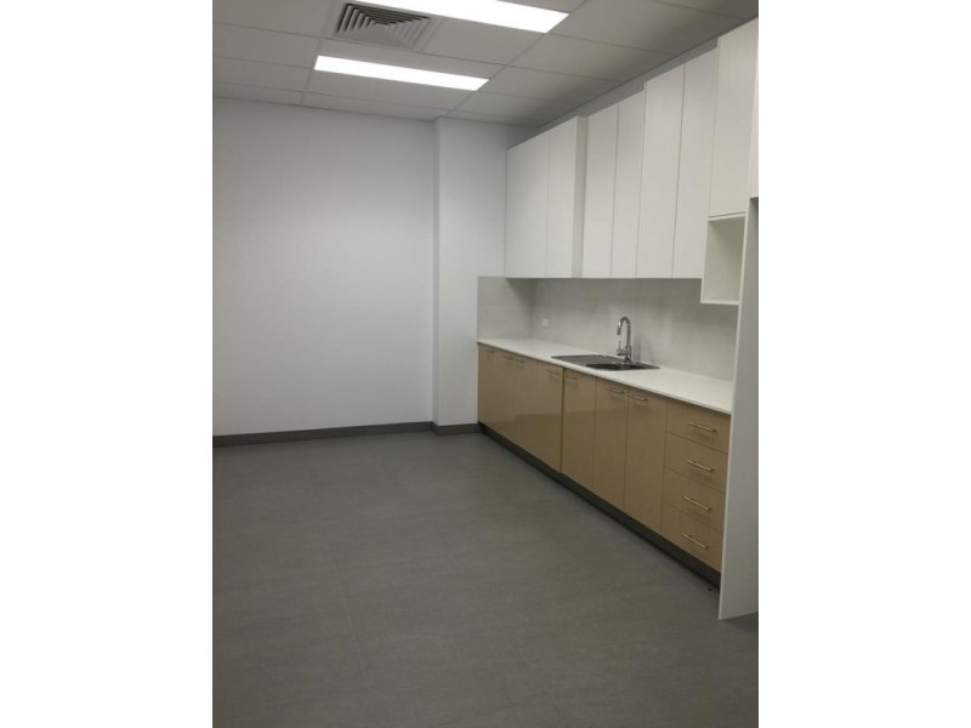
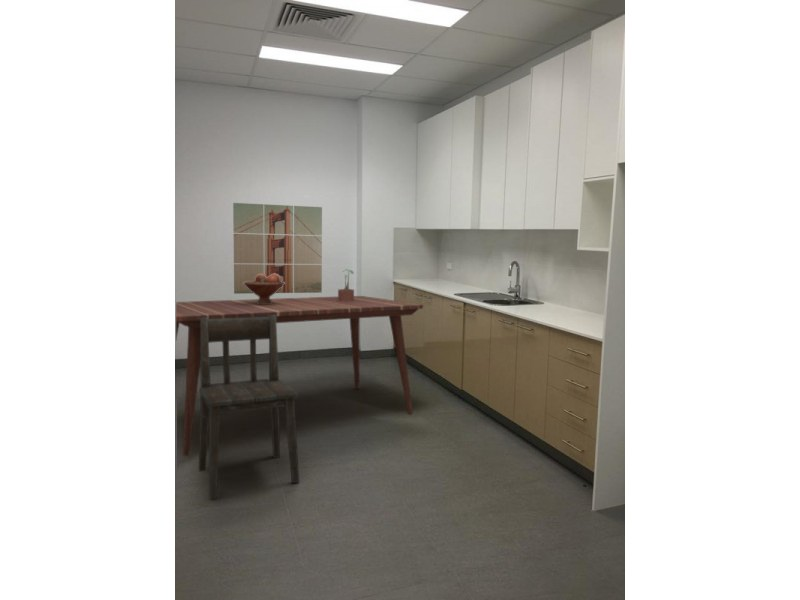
+ wall art [232,202,323,295]
+ dining table [175,295,424,457]
+ chair [198,315,300,500]
+ potted plant [337,269,355,301]
+ fruit bowl [243,273,285,304]
